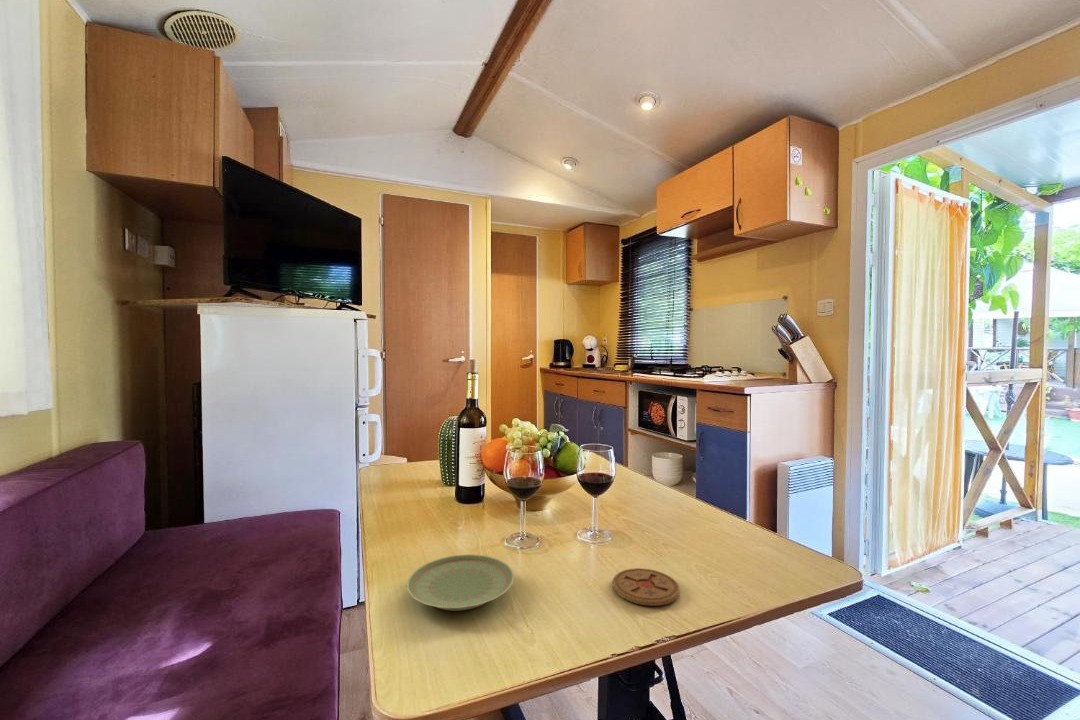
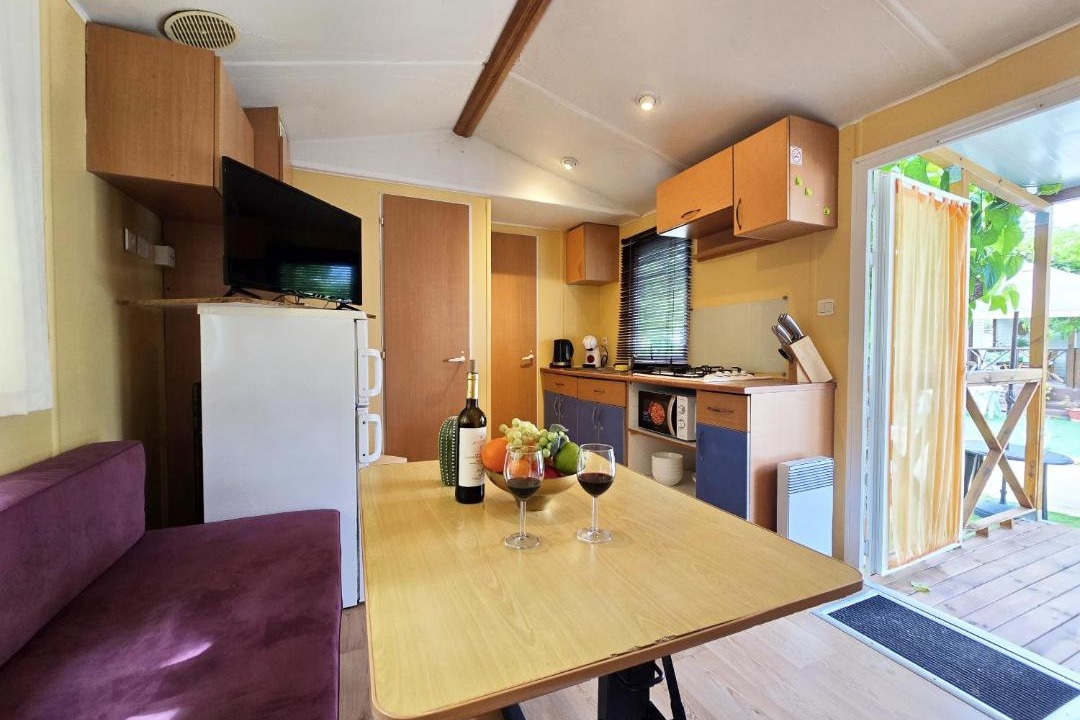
- plate [405,553,515,611]
- coaster [611,567,681,607]
